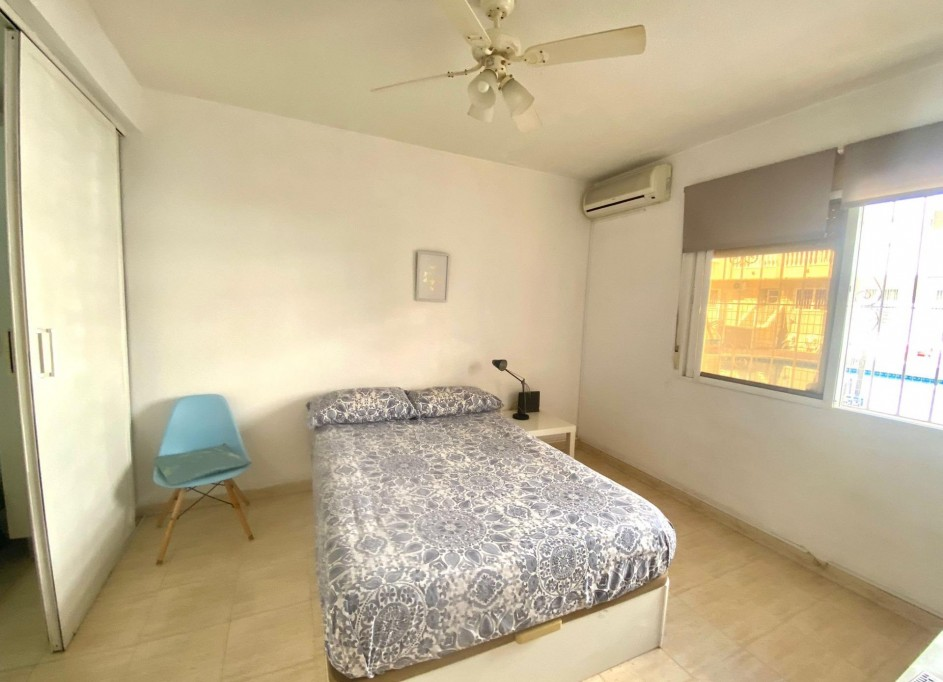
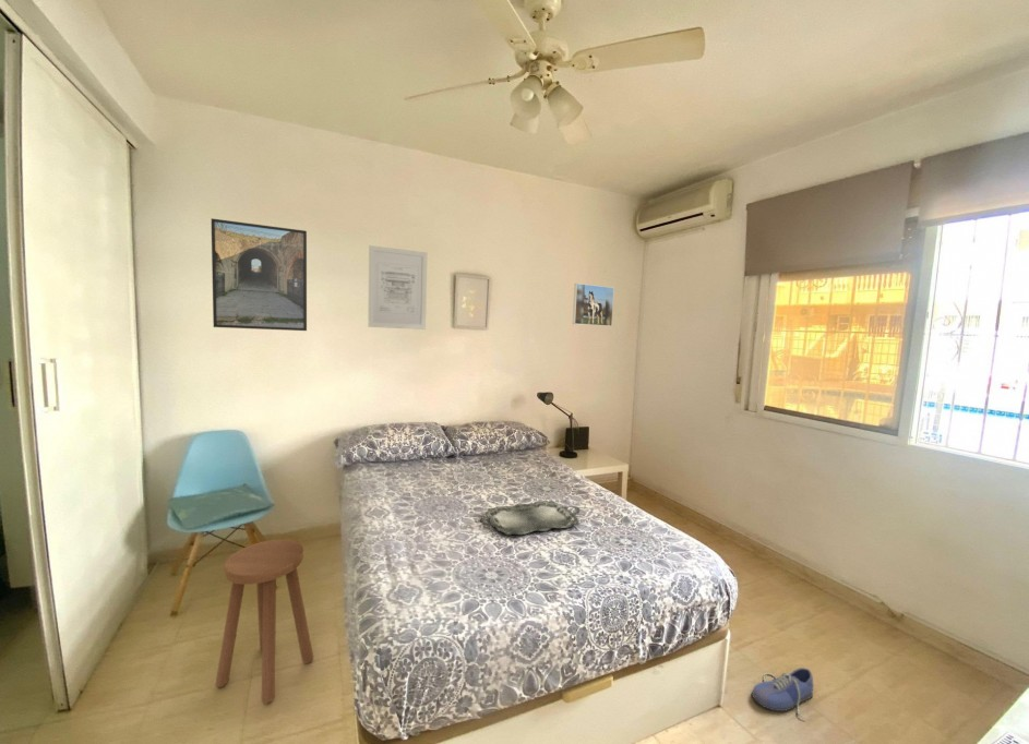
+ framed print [572,283,615,327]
+ serving tray [479,500,581,537]
+ wall art [367,244,428,331]
+ stool [215,539,314,705]
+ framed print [211,218,308,332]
+ shoe [751,667,815,719]
